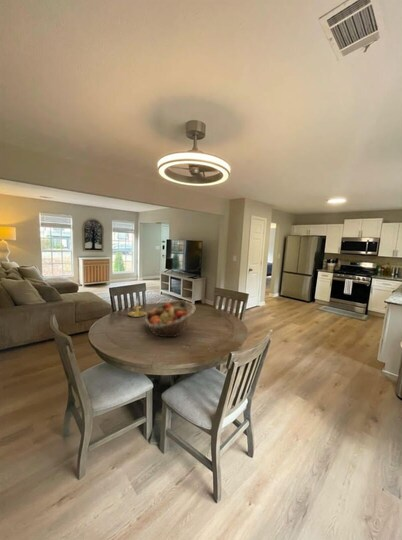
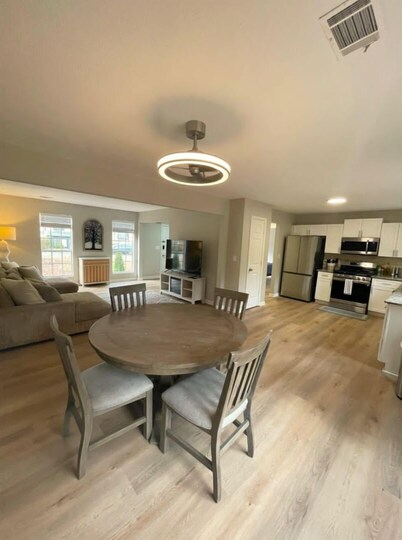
- fruit basket [144,299,196,338]
- candle holder [127,296,149,318]
